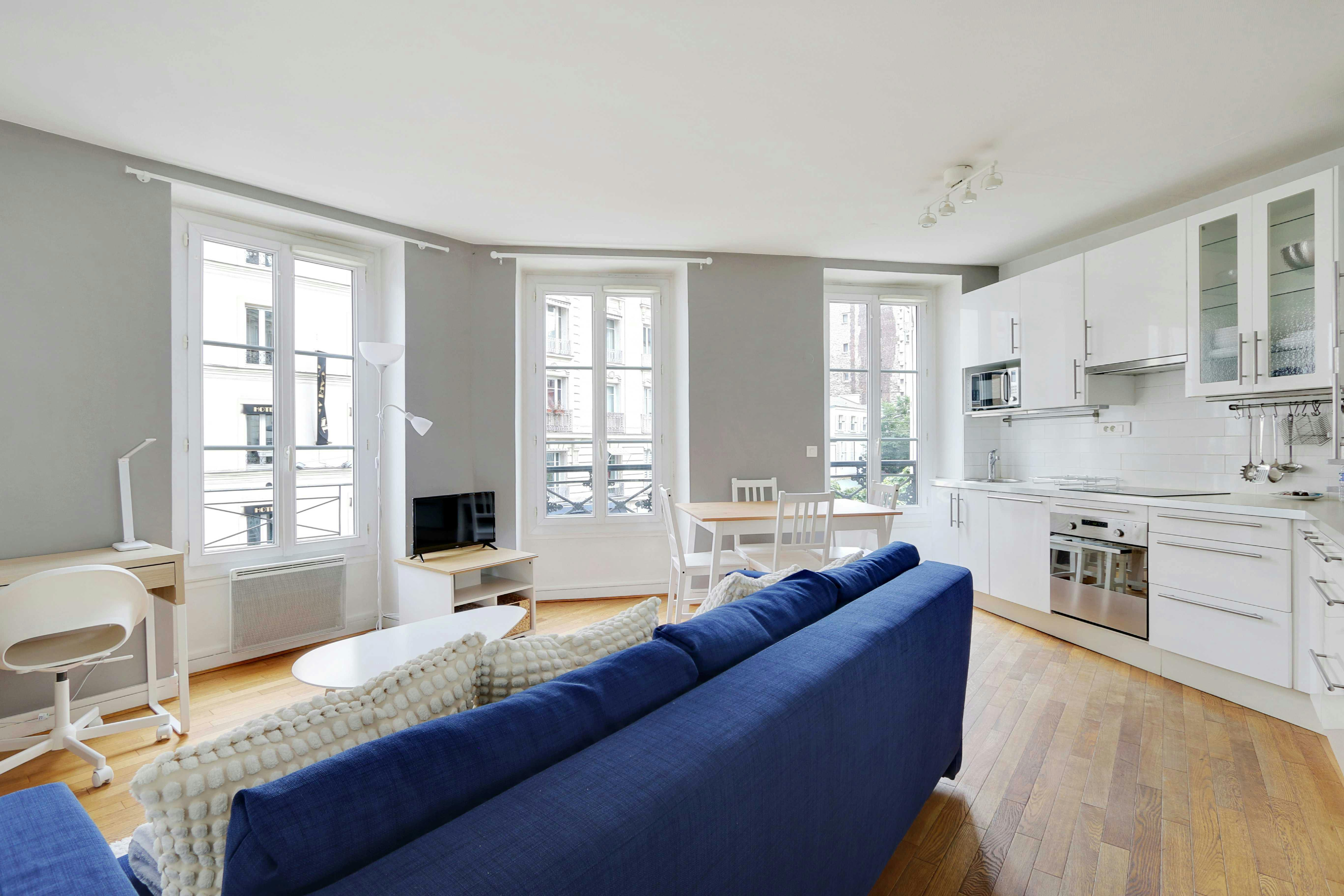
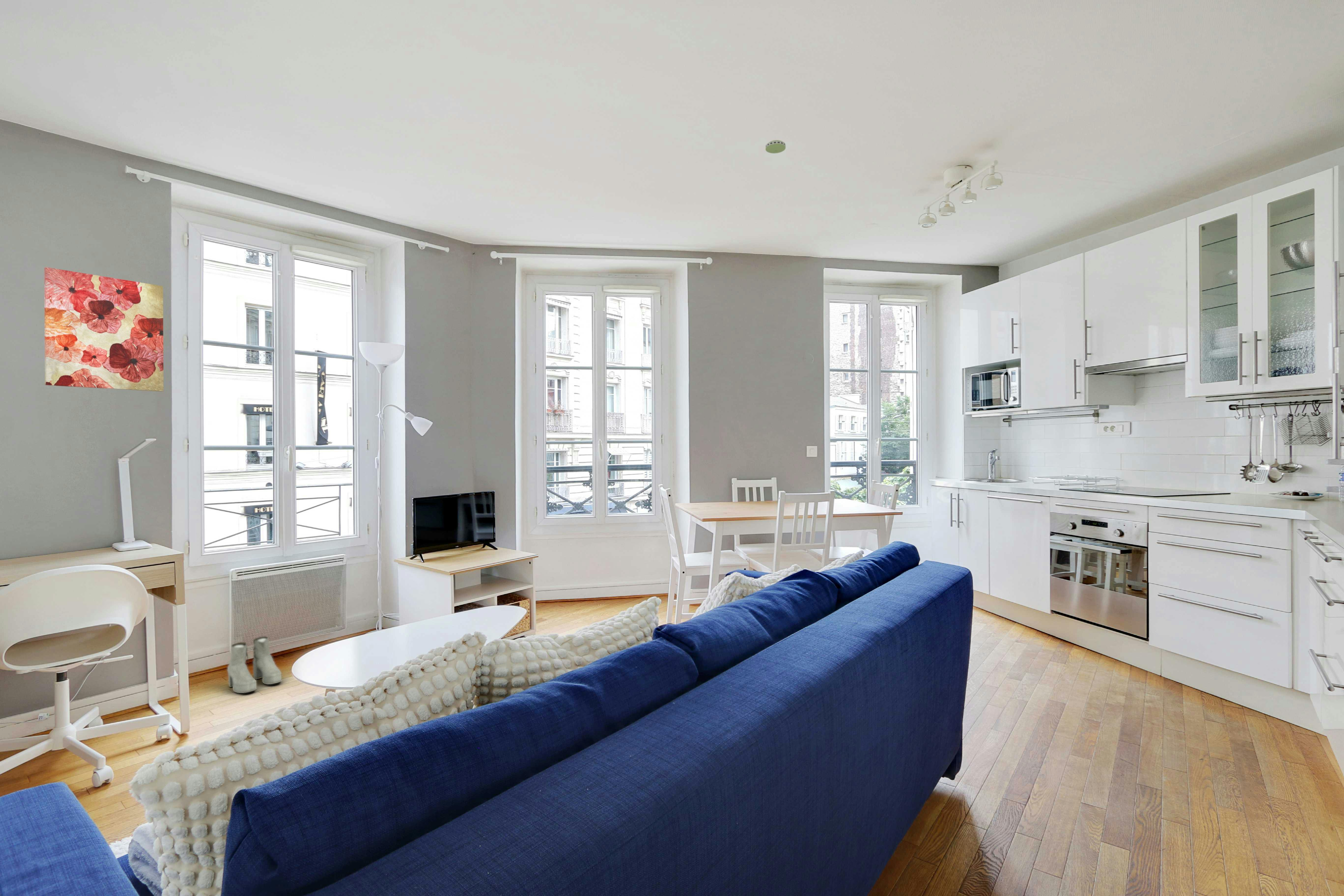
+ smoke detector [765,140,786,154]
+ wall art [44,267,164,392]
+ boots [227,636,282,694]
